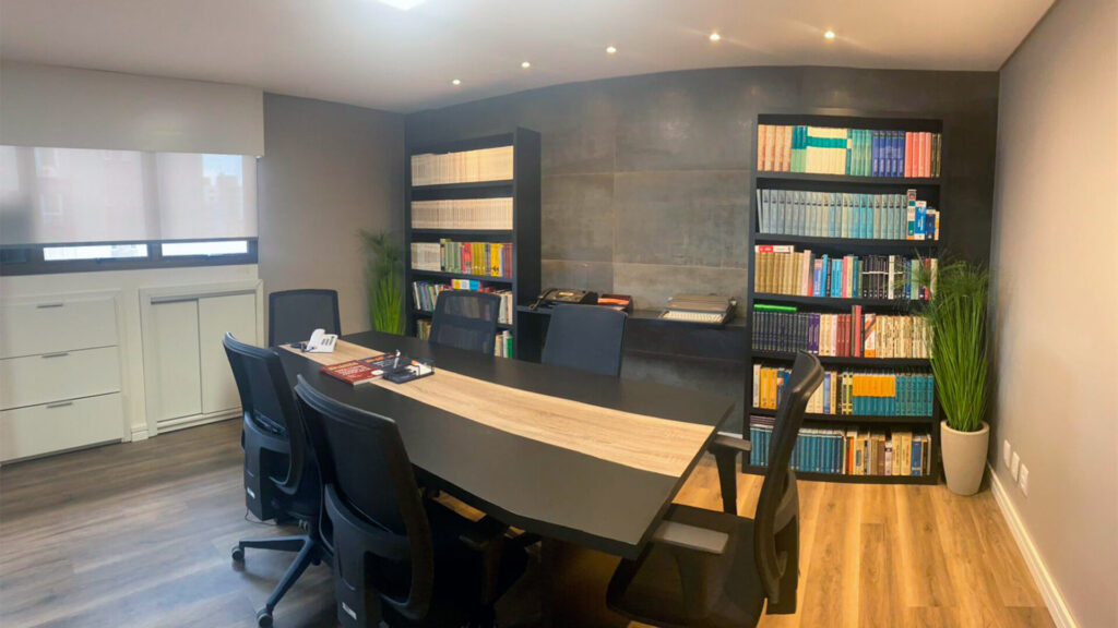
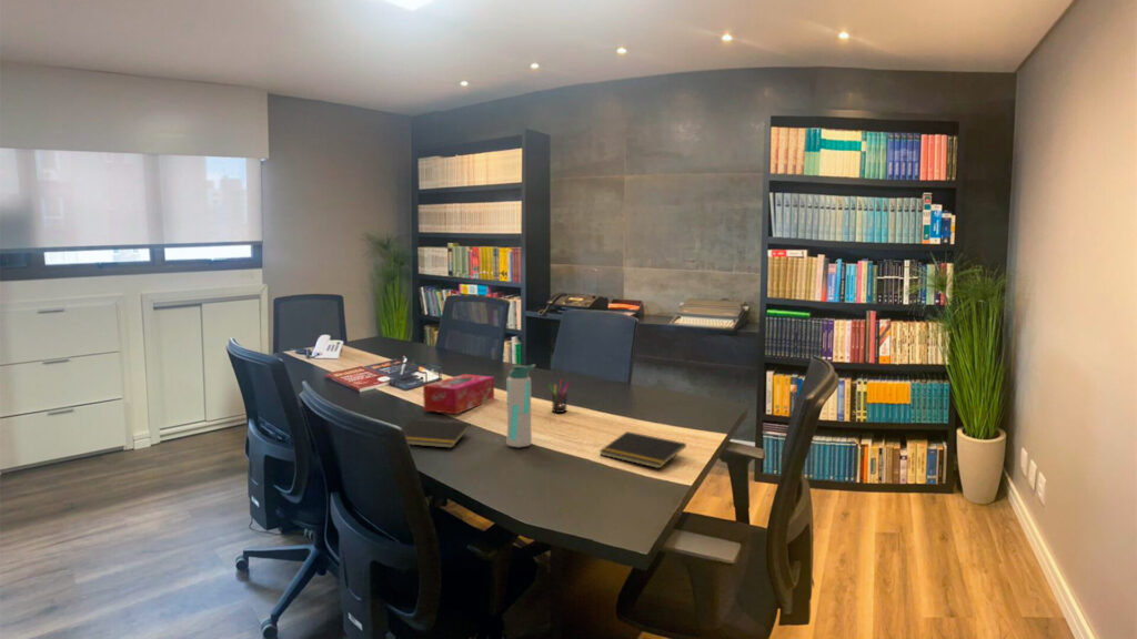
+ water bottle [505,363,536,448]
+ tissue box [422,373,495,415]
+ pen holder [547,378,571,414]
+ notepad [598,430,687,469]
+ notepad [402,418,472,449]
